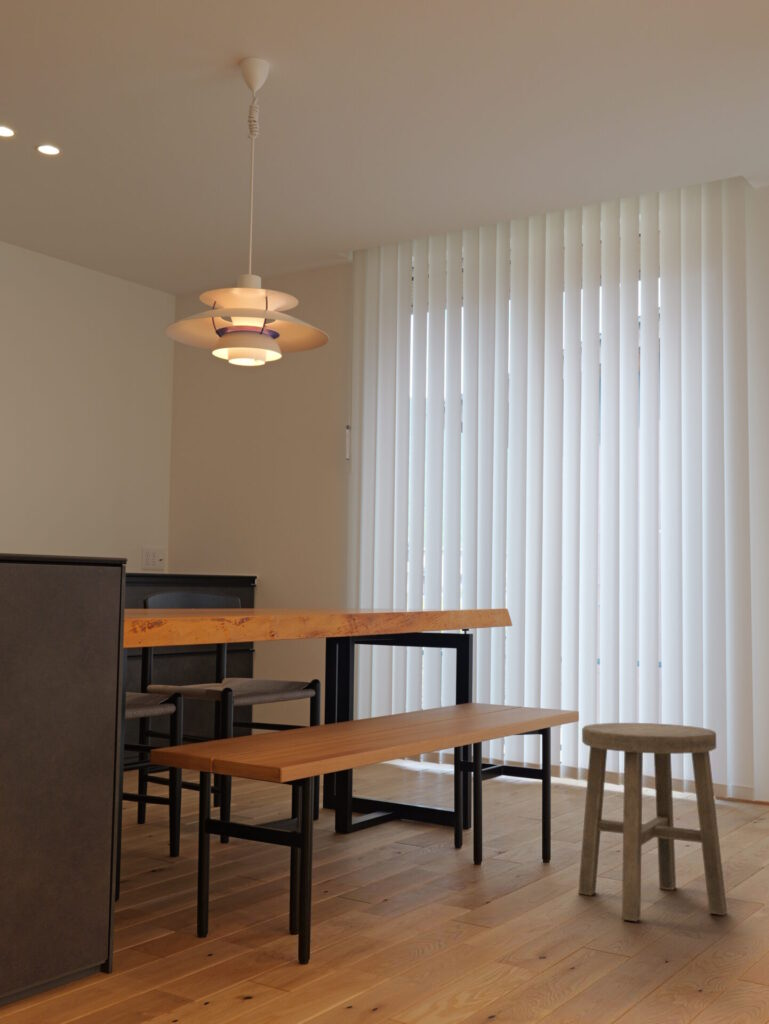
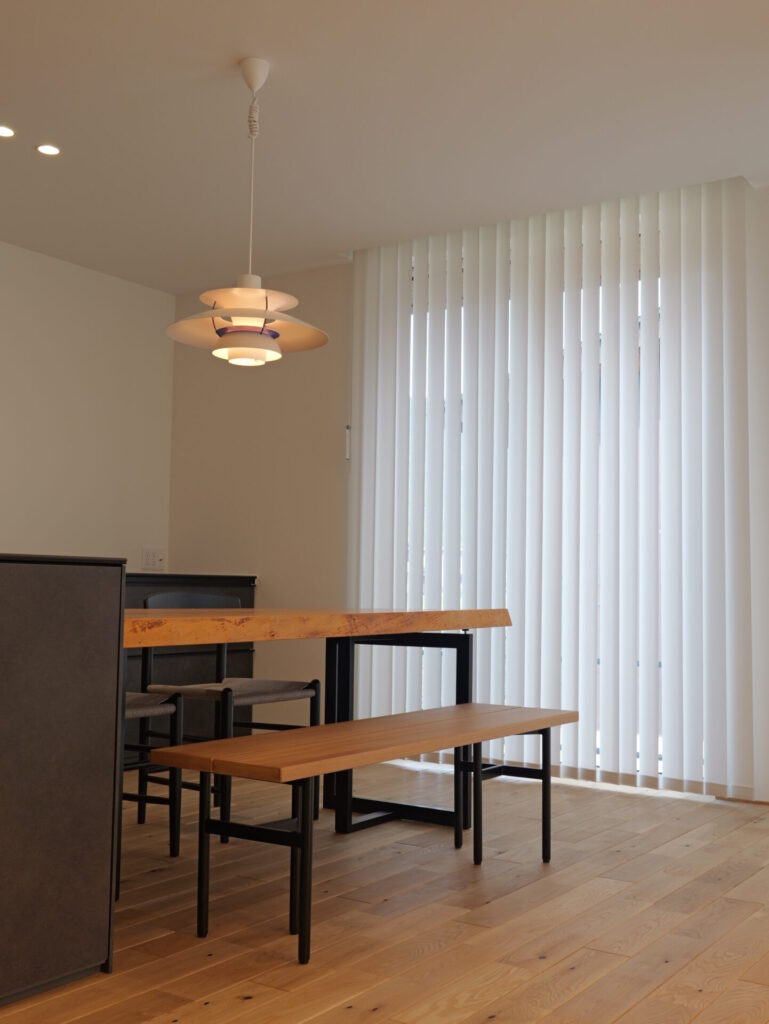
- stool [577,722,728,922]
